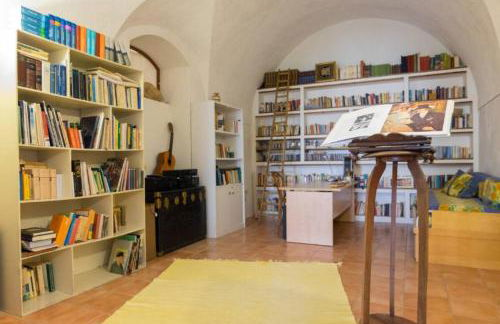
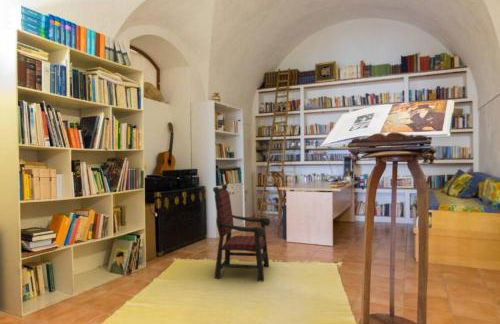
+ armchair [212,183,271,283]
